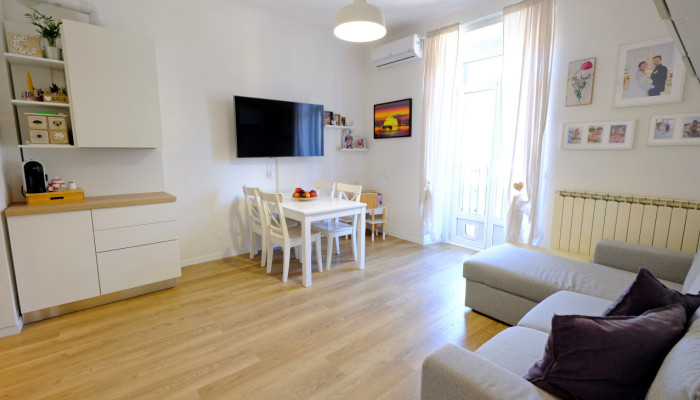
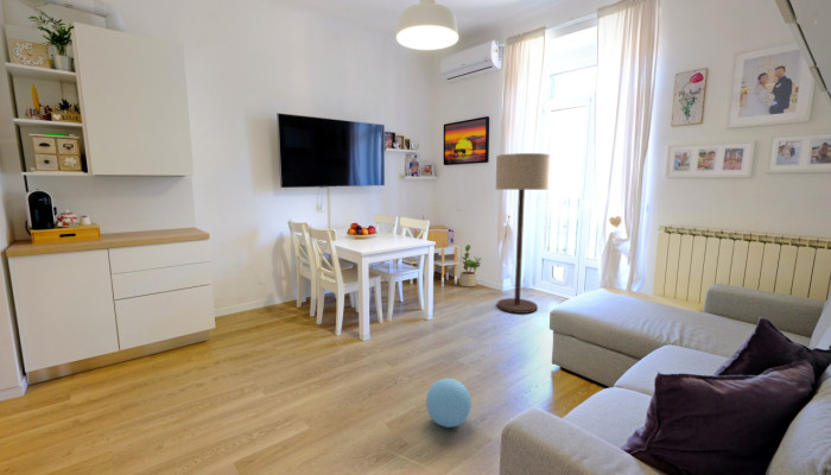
+ ball [425,378,472,429]
+ floor lamp [495,152,551,315]
+ potted plant [458,243,482,287]
